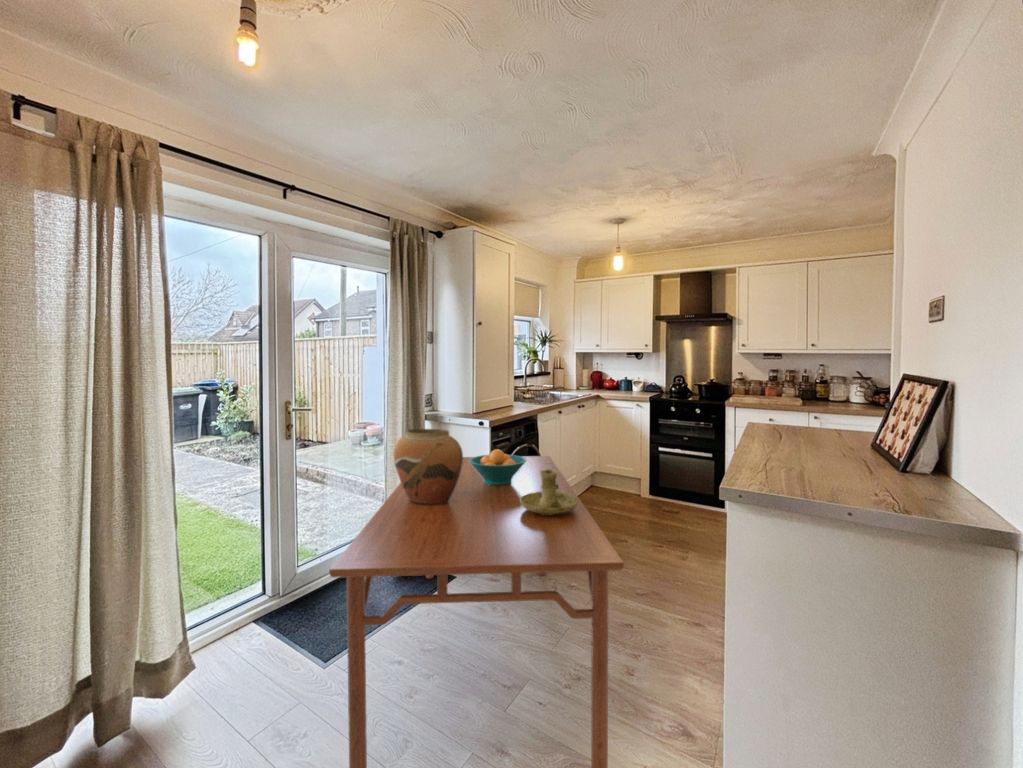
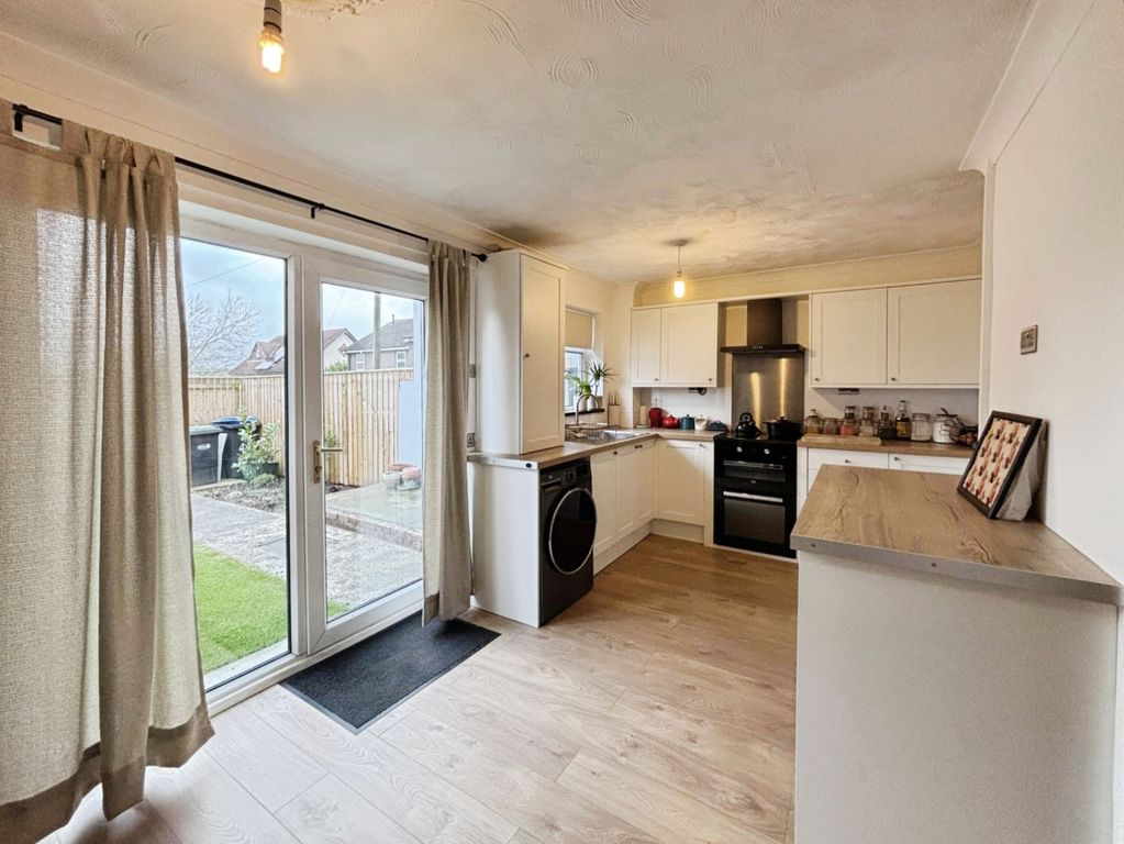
- fruit bowl [469,448,526,485]
- dining table [328,455,625,768]
- candle holder [520,470,578,514]
- vase [393,428,464,505]
